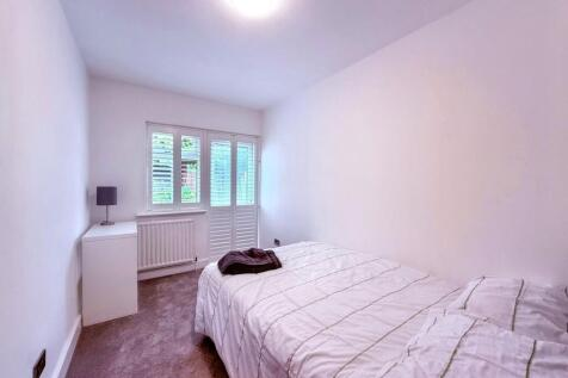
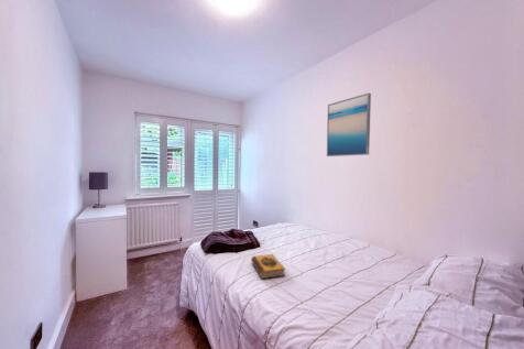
+ wall art [326,92,372,157]
+ hardback book [250,253,286,280]
